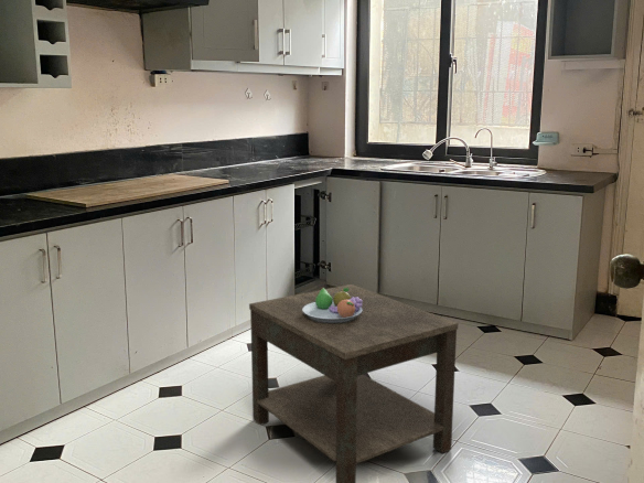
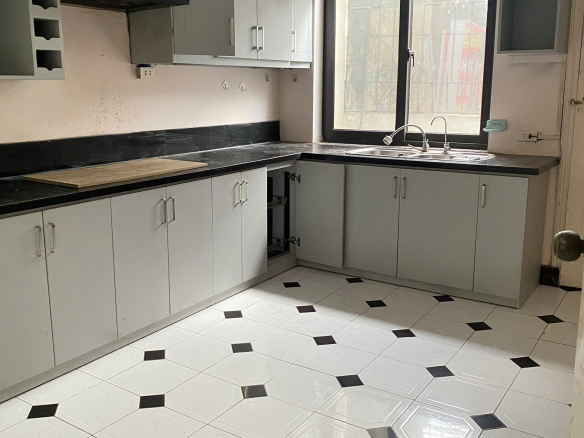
- side table [248,283,459,483]
- fruit bowl [302,287,363,323]
